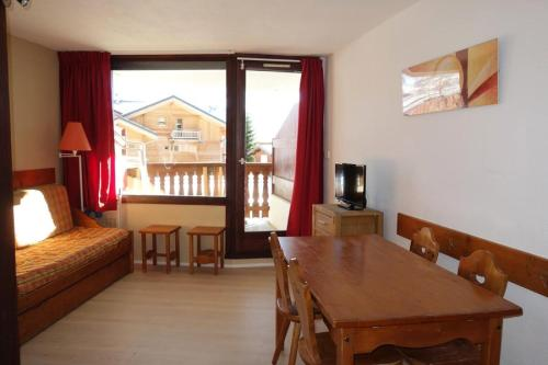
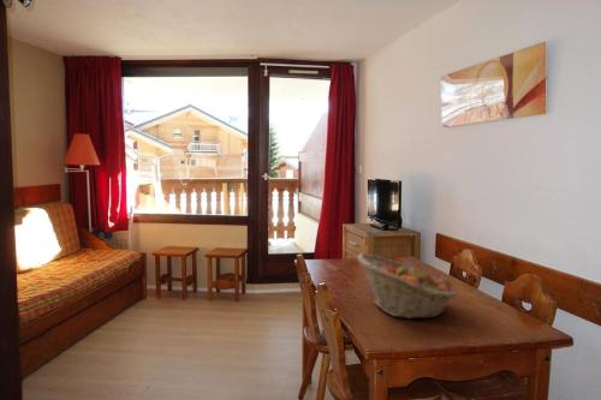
+ fruit basket [356,252,458,320]
